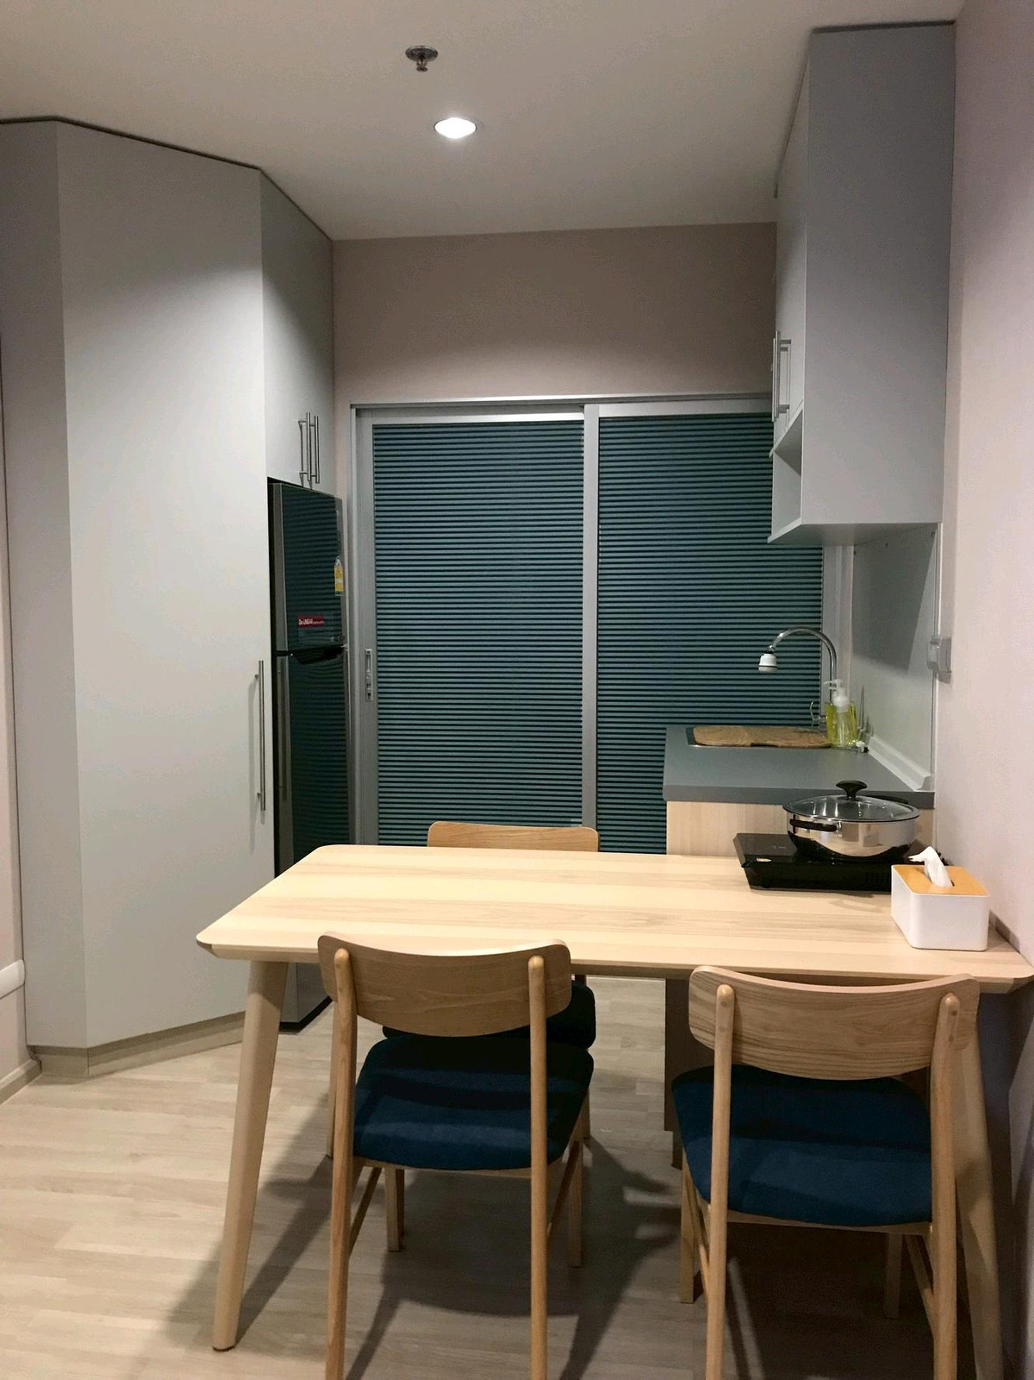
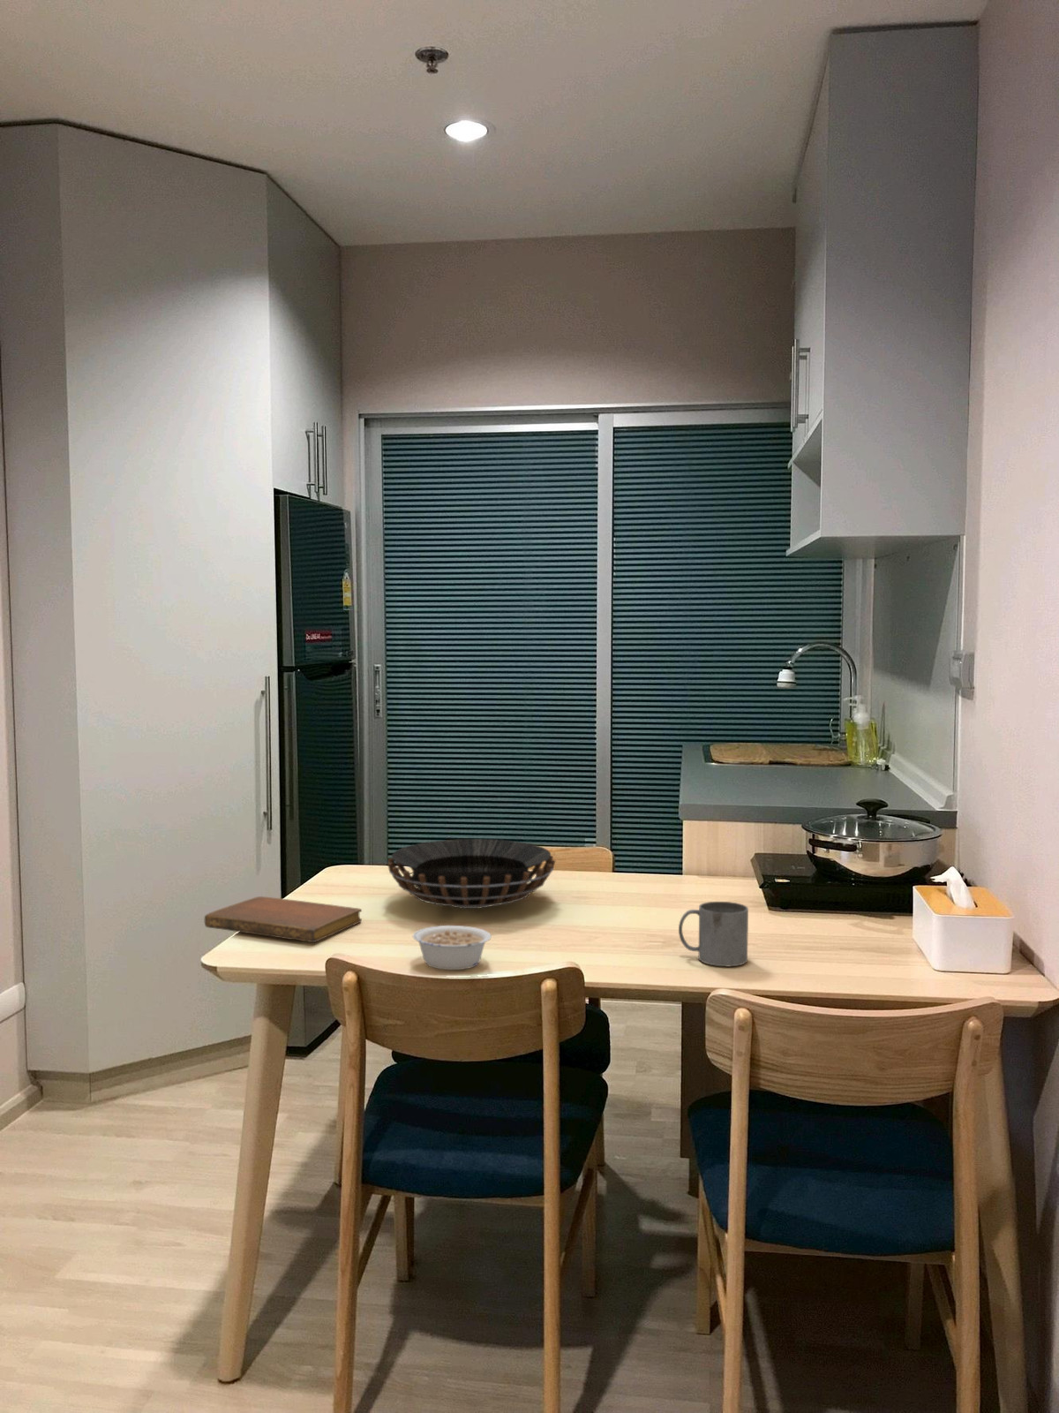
+ mug [677,901,750,967]
+ decorative bowl [386,838,557,910]
+ legume [412,925,493,970]
+ notebook [204,896,363,943]
